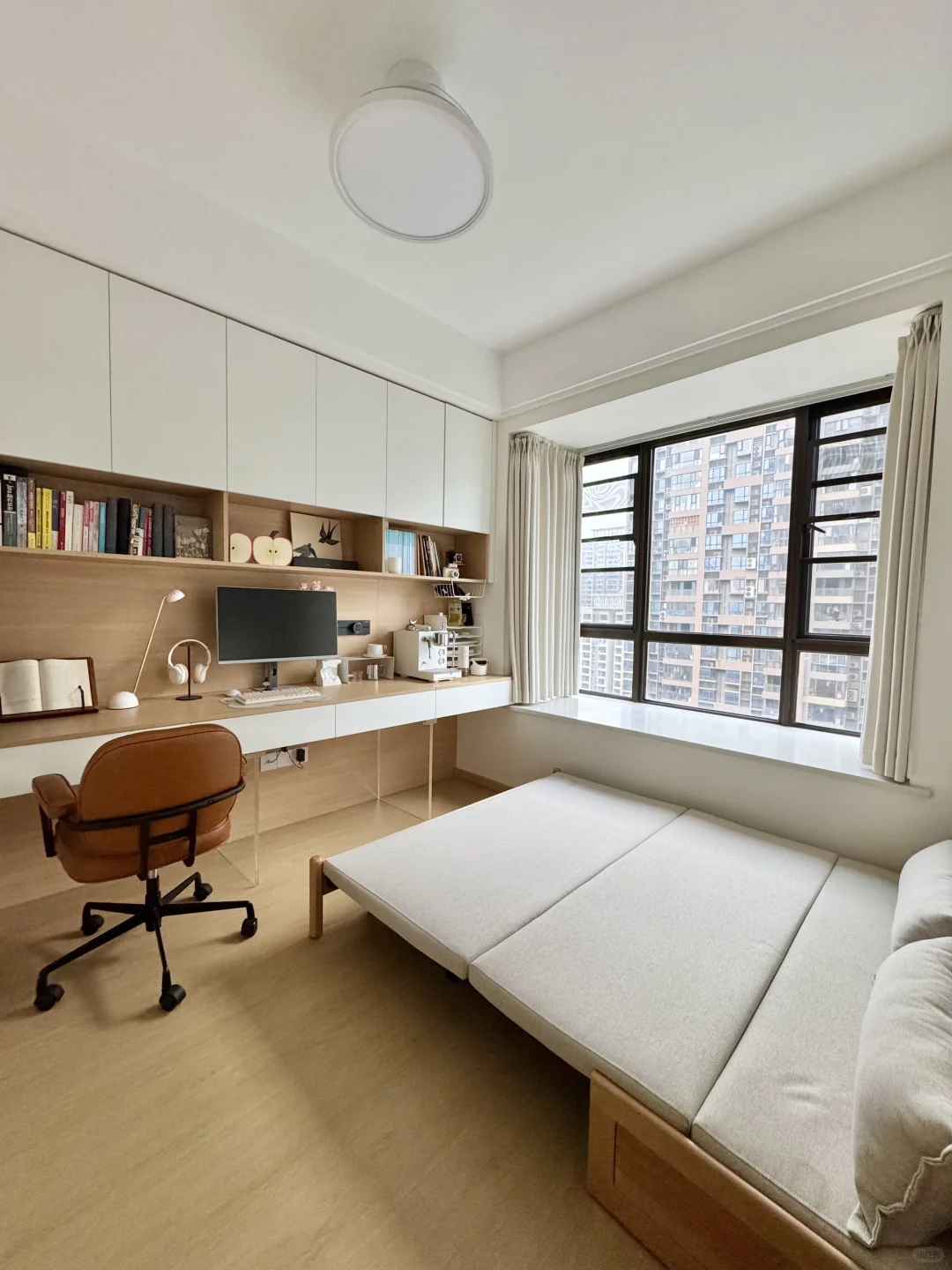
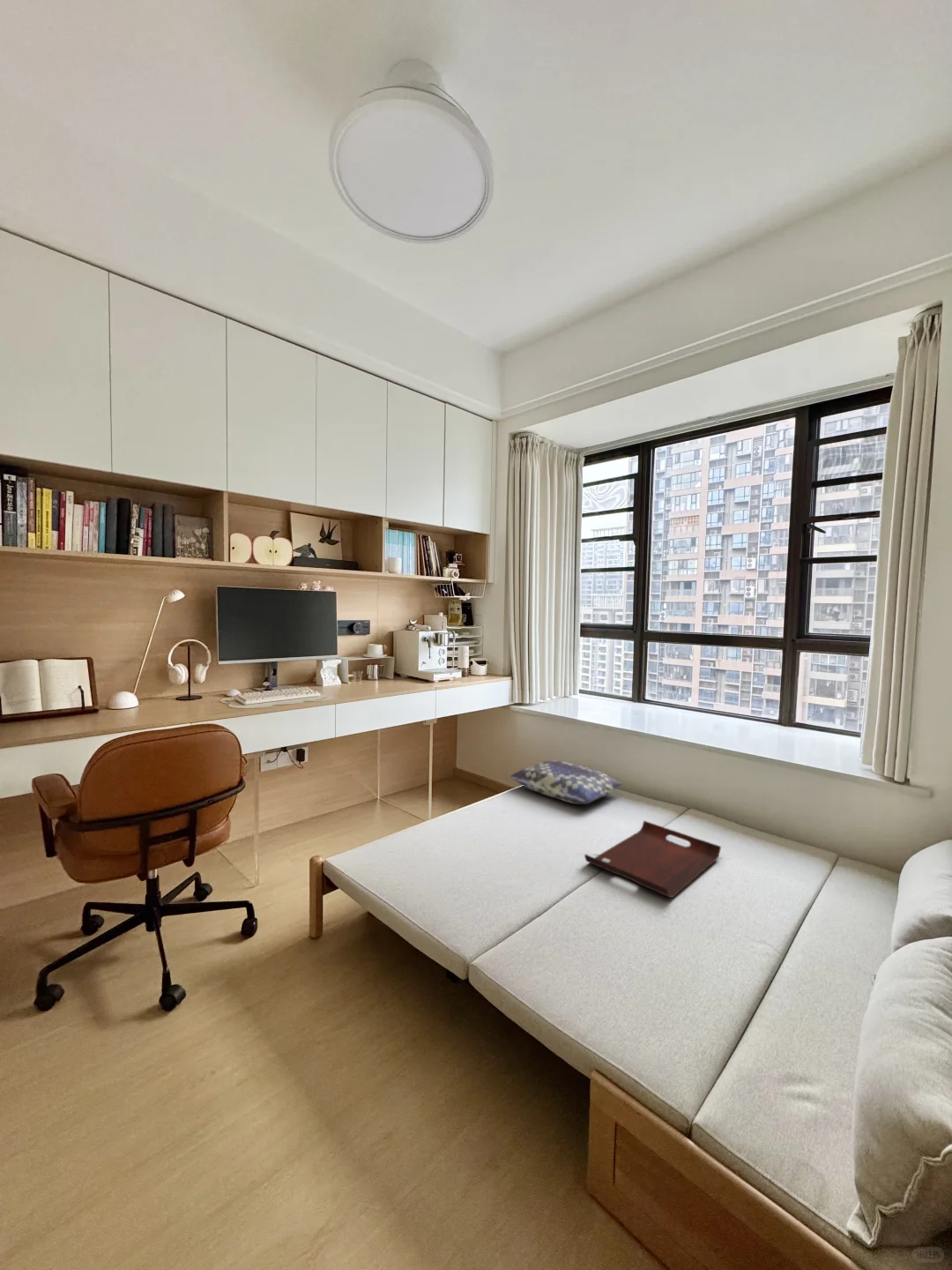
+ serving tray [584,820,722,899]
+ cushion [509,759,623,805]
